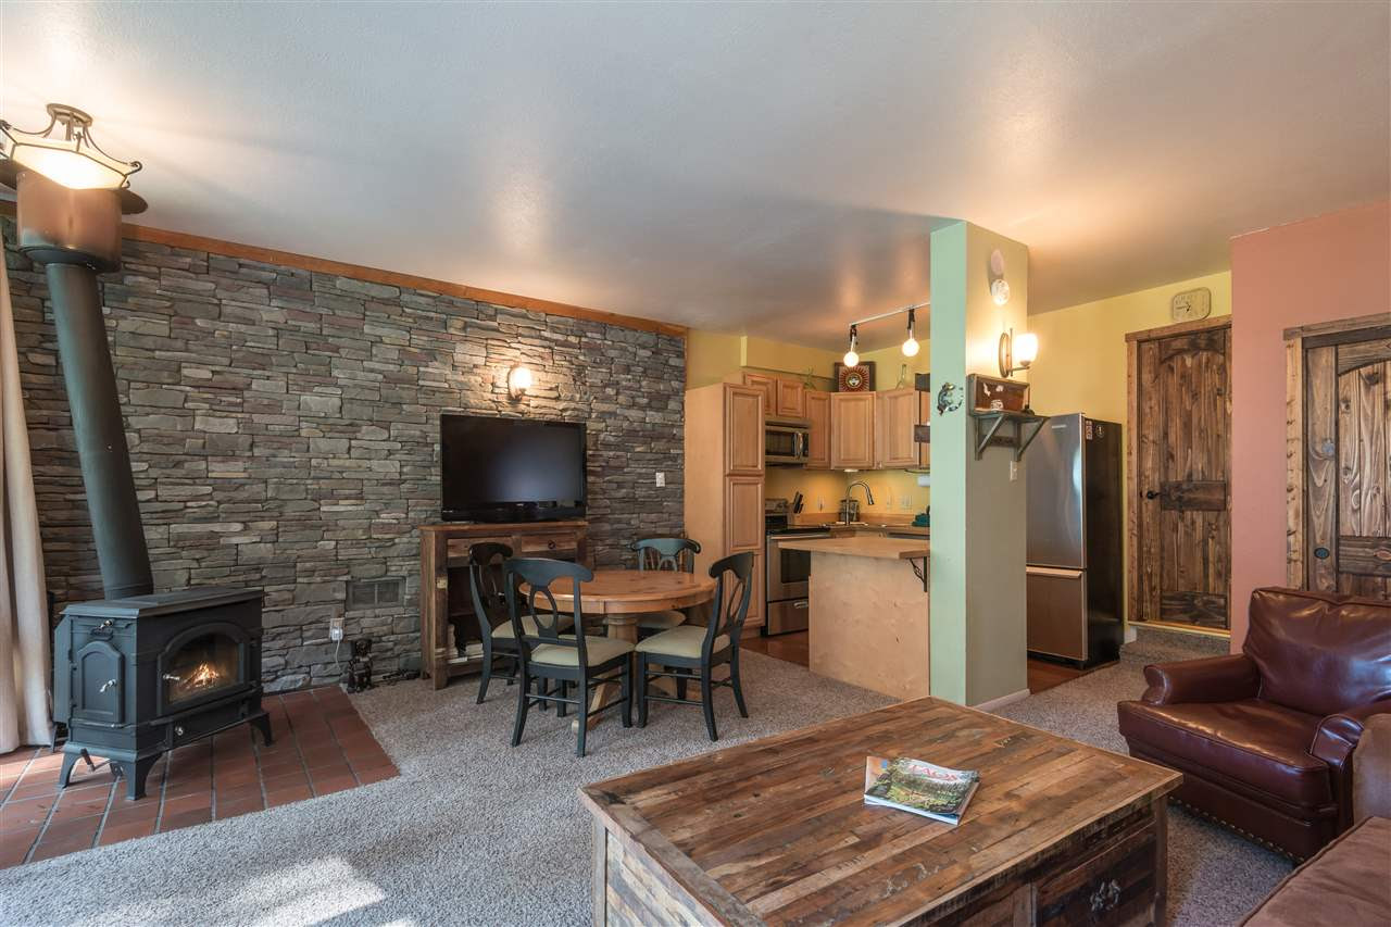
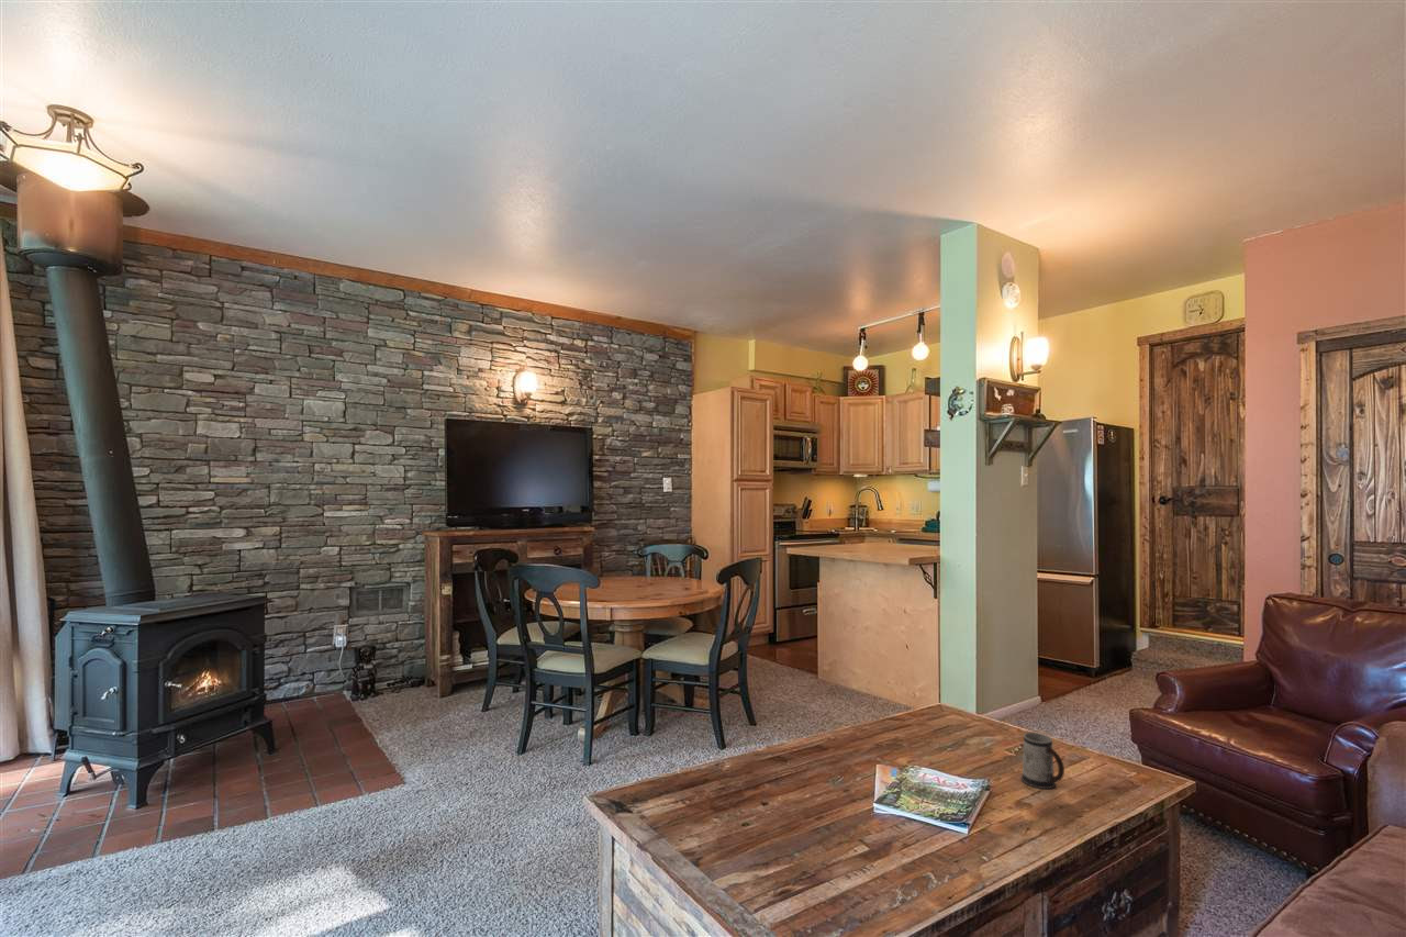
+ mug [1020,732,1065,790]
